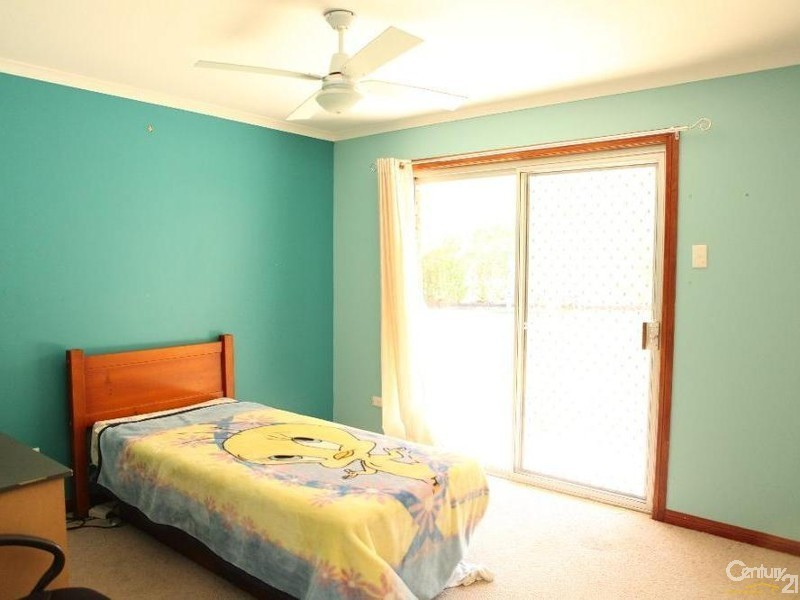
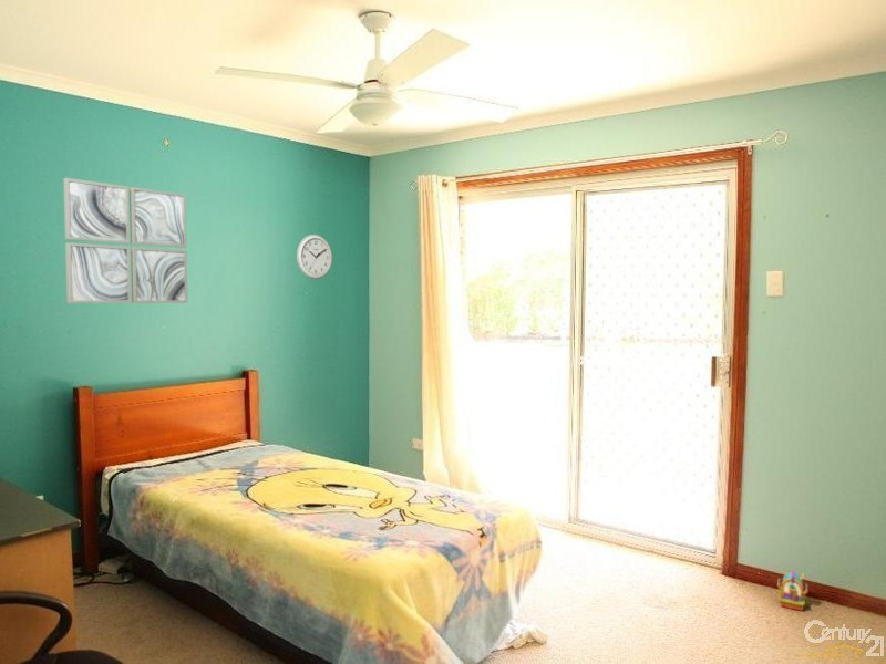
+ toy house [776,570,808,612]
+ wall art [63,177,188,304]
+ wall clock [296,234,333,280]
